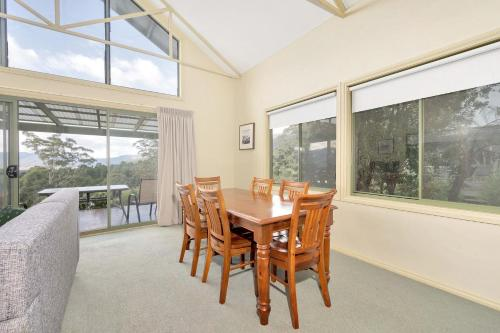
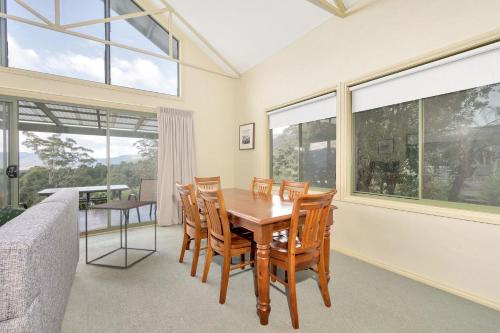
+ side table [84,199,157,269]
